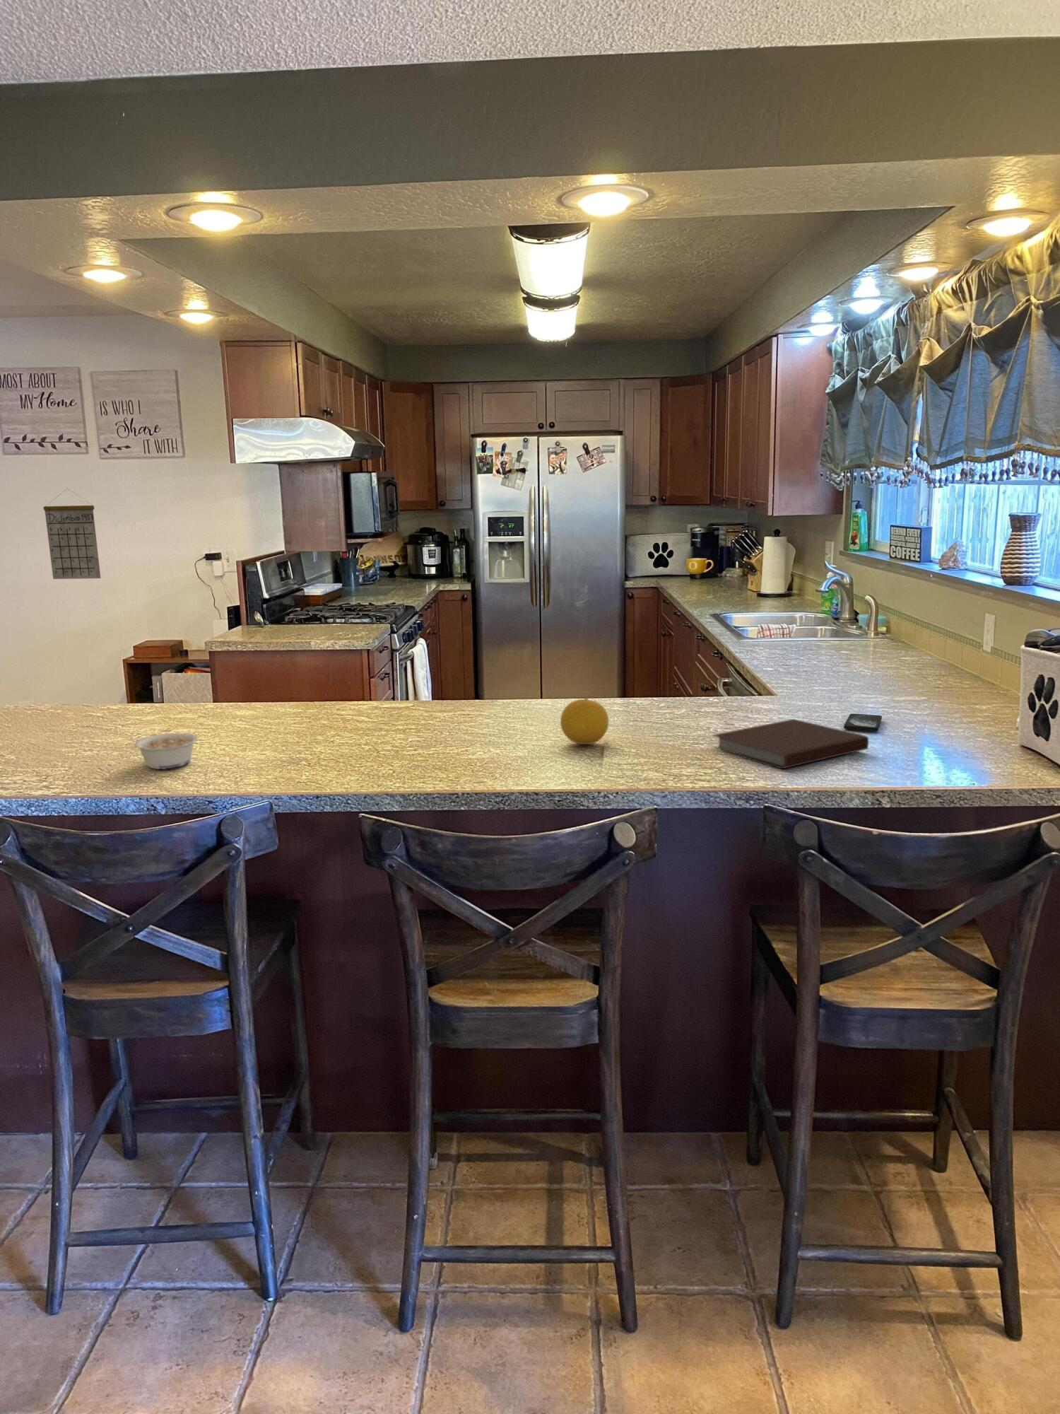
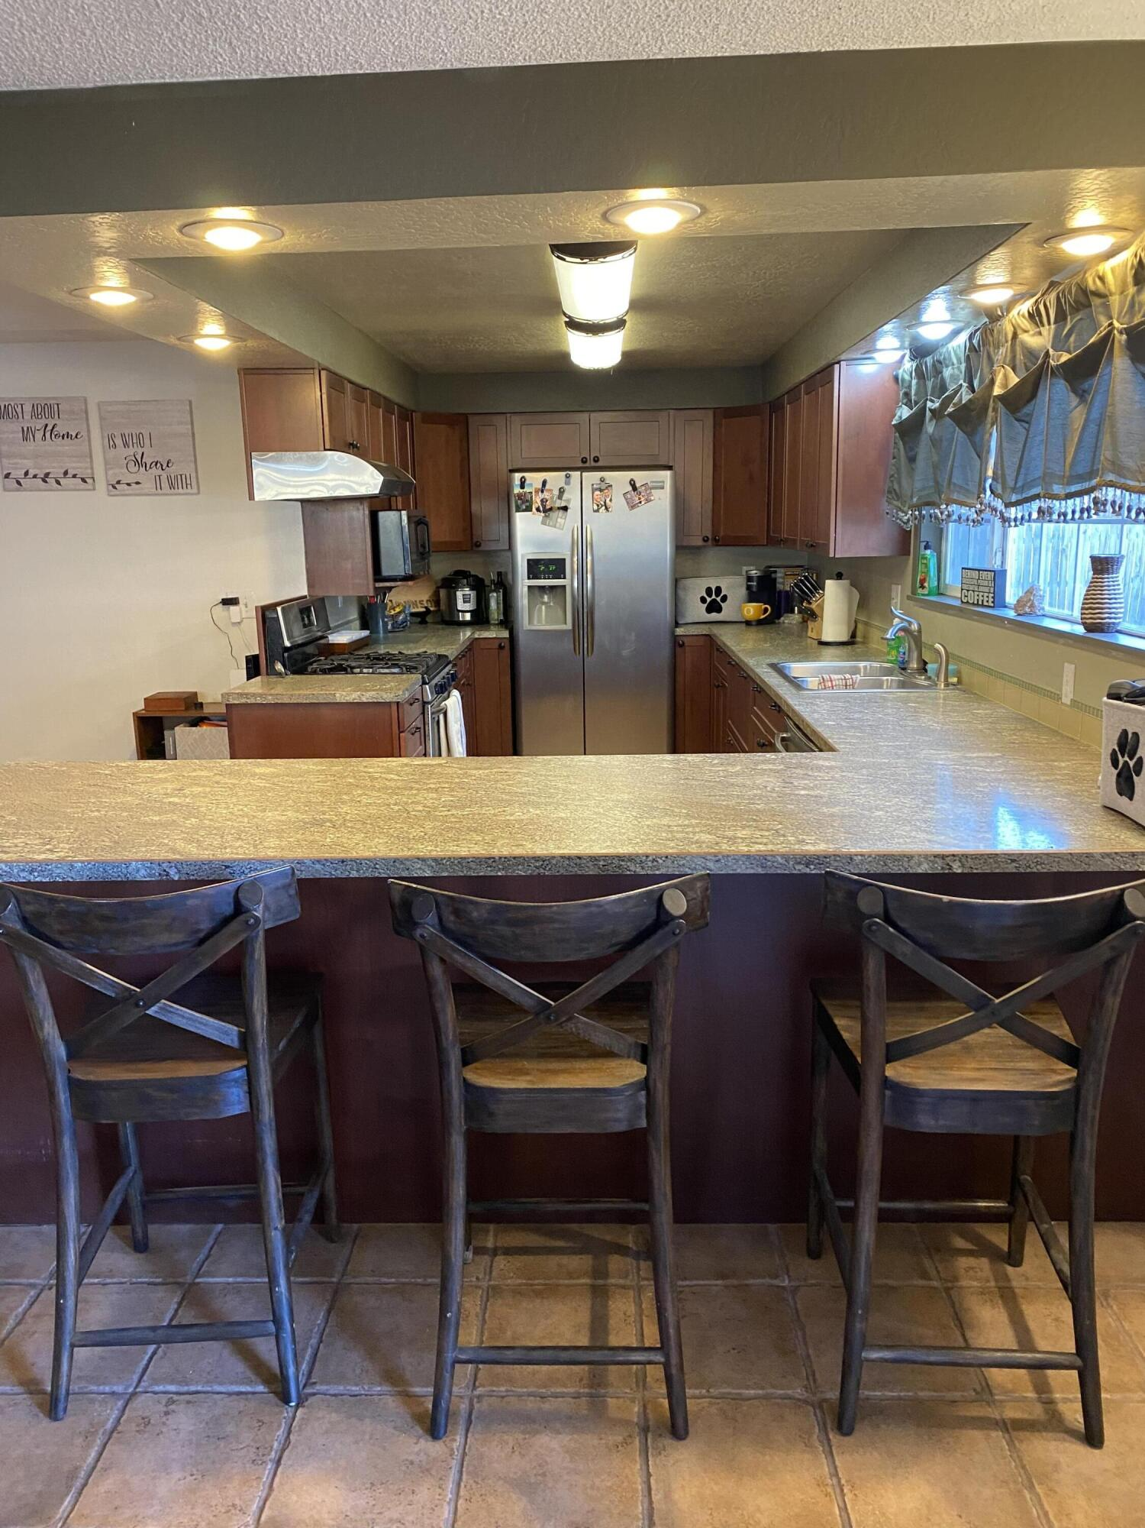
- calendar [42,488,101,580]
- legume [131,733,198,770]
- fruit [560,696,609,745]
- smartphone [843,713,883,731]
- notebook [710,718,870,769]
